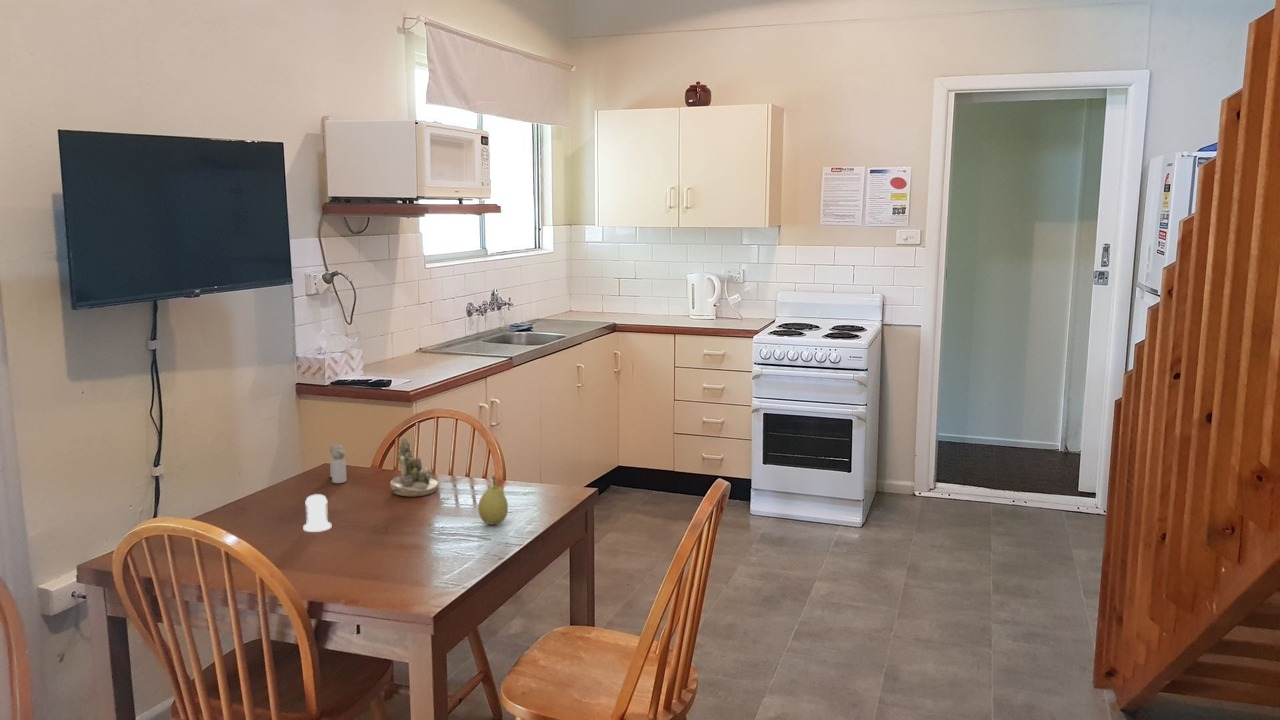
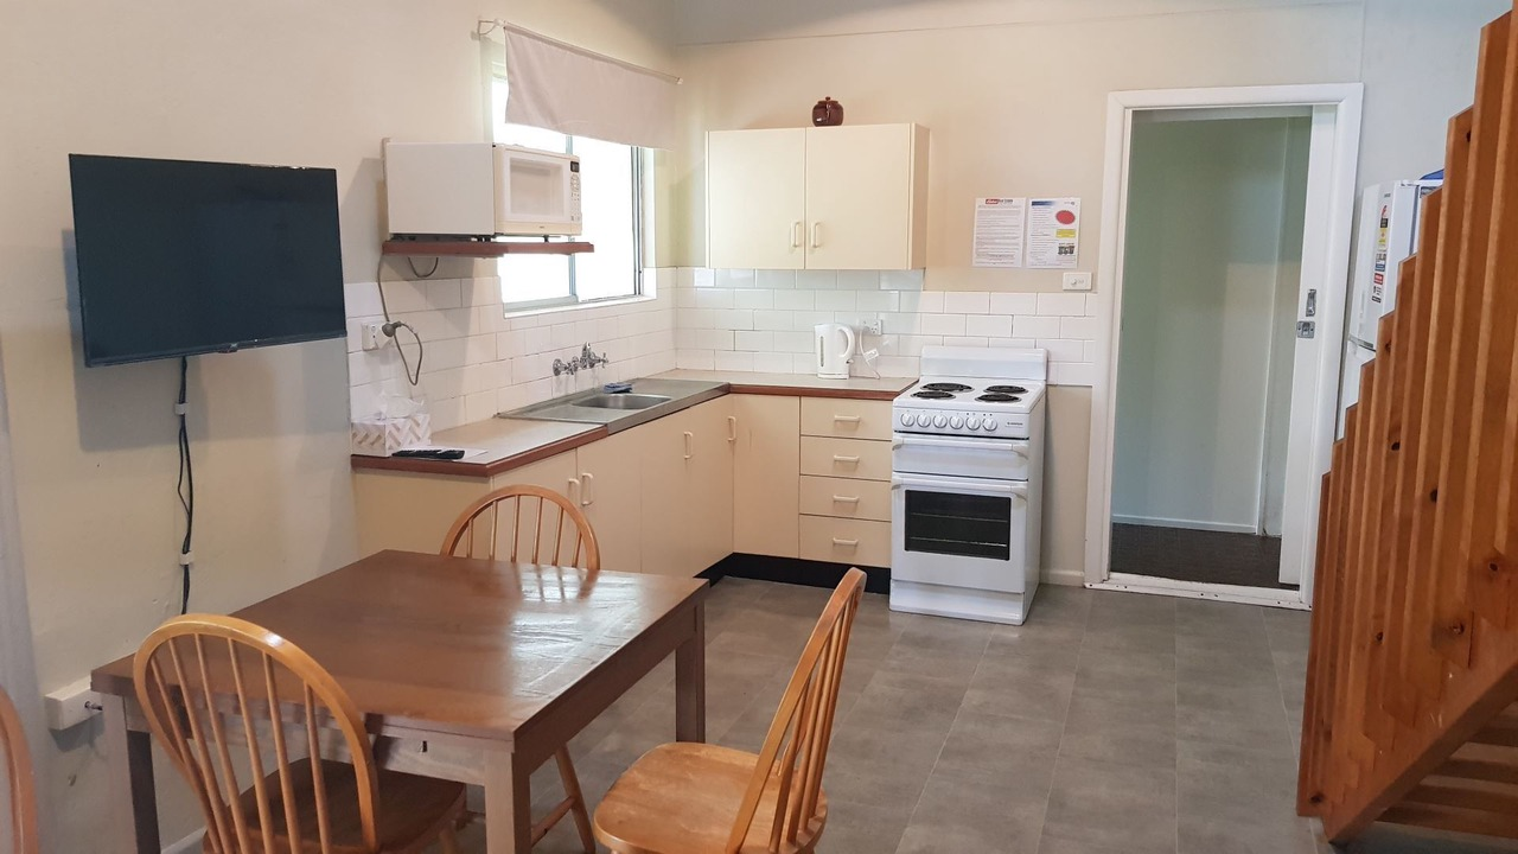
- salt shaker [302,493,332,533]
- salt and pepper shaker [329,444,348,484]
- fruit [477,475,509,525]
- succulent planter [389,435,439,497]
